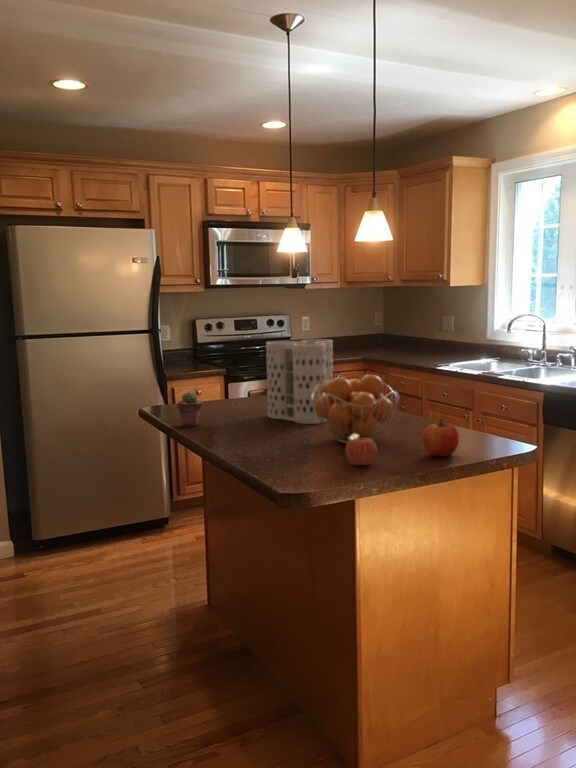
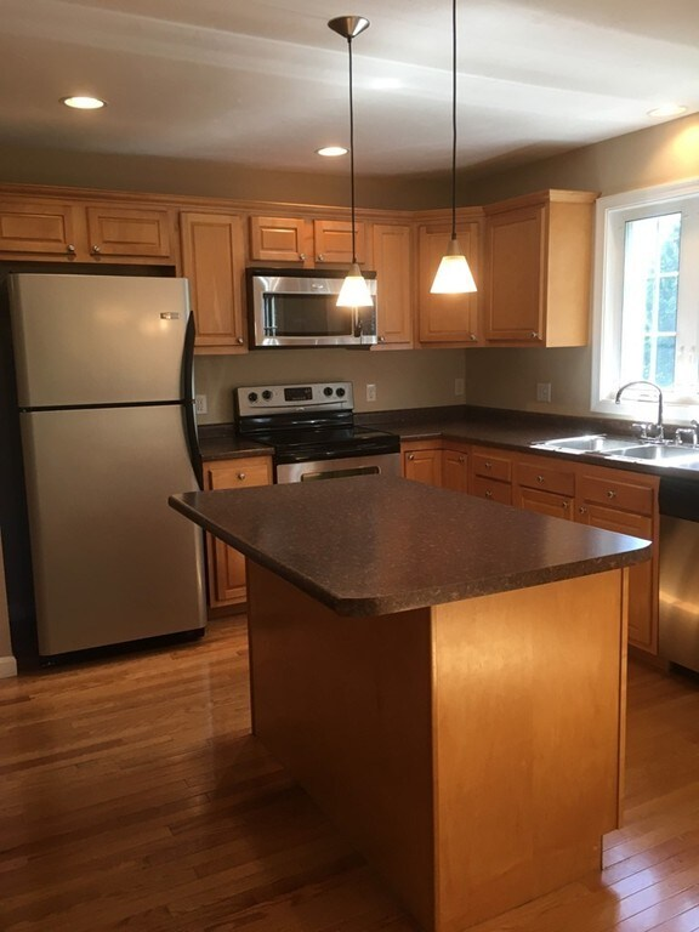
- apple [344,436,378,467]
- utensil holder [265,338,334,425]
- potted succulent [176,391,204,427]
- fruit basket [312,373,401,444]
- apple [421,418,460,458]
